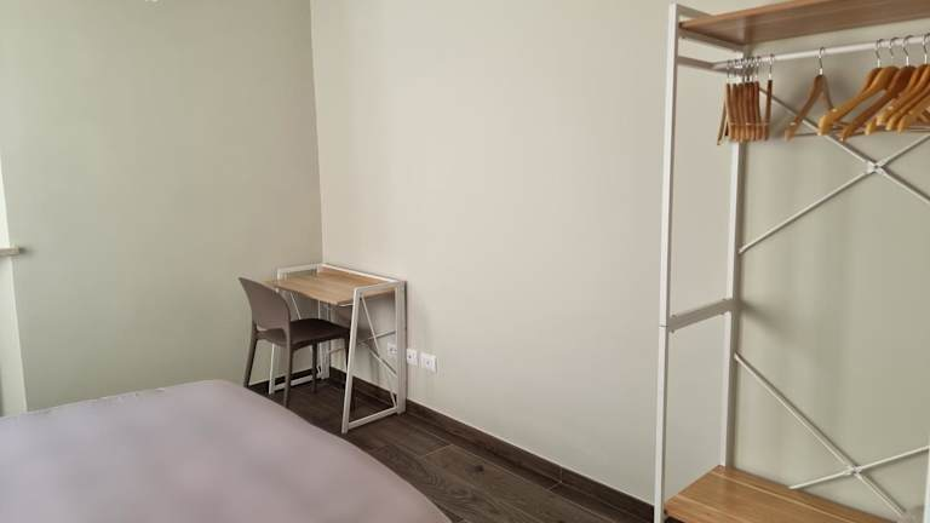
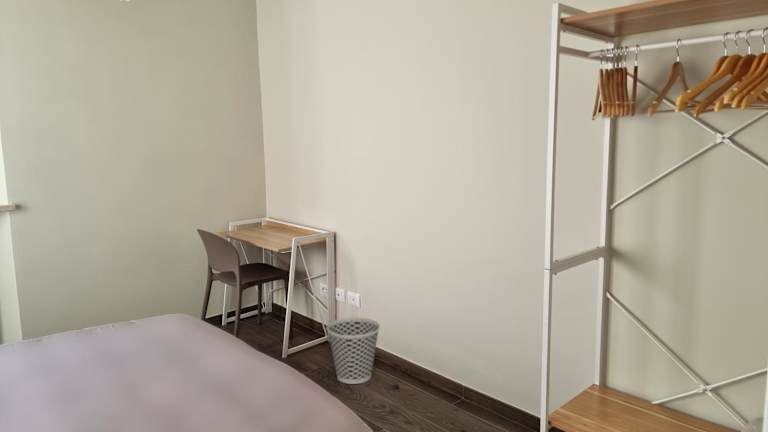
+ wastebasket [326,317,381,385]
